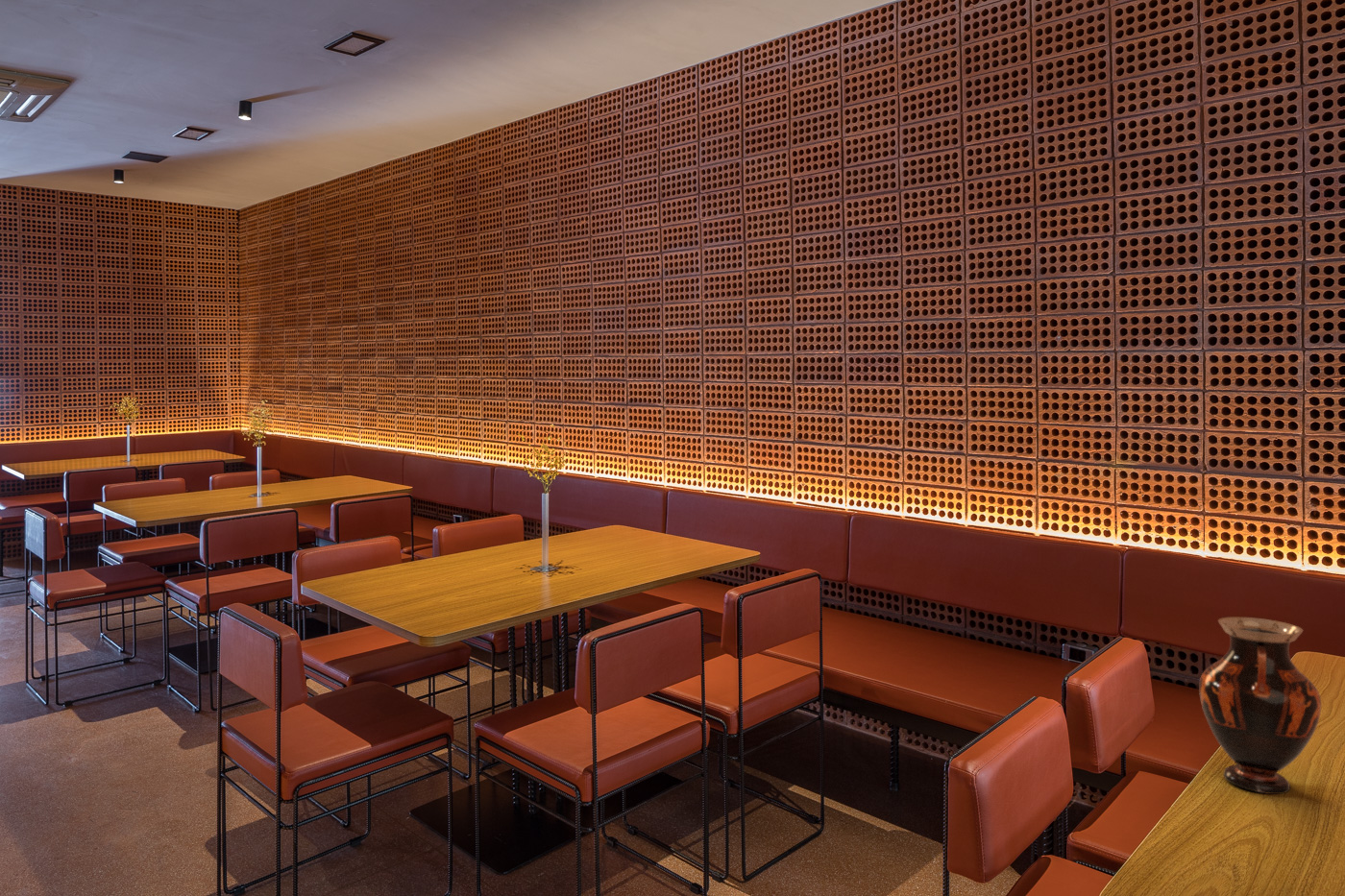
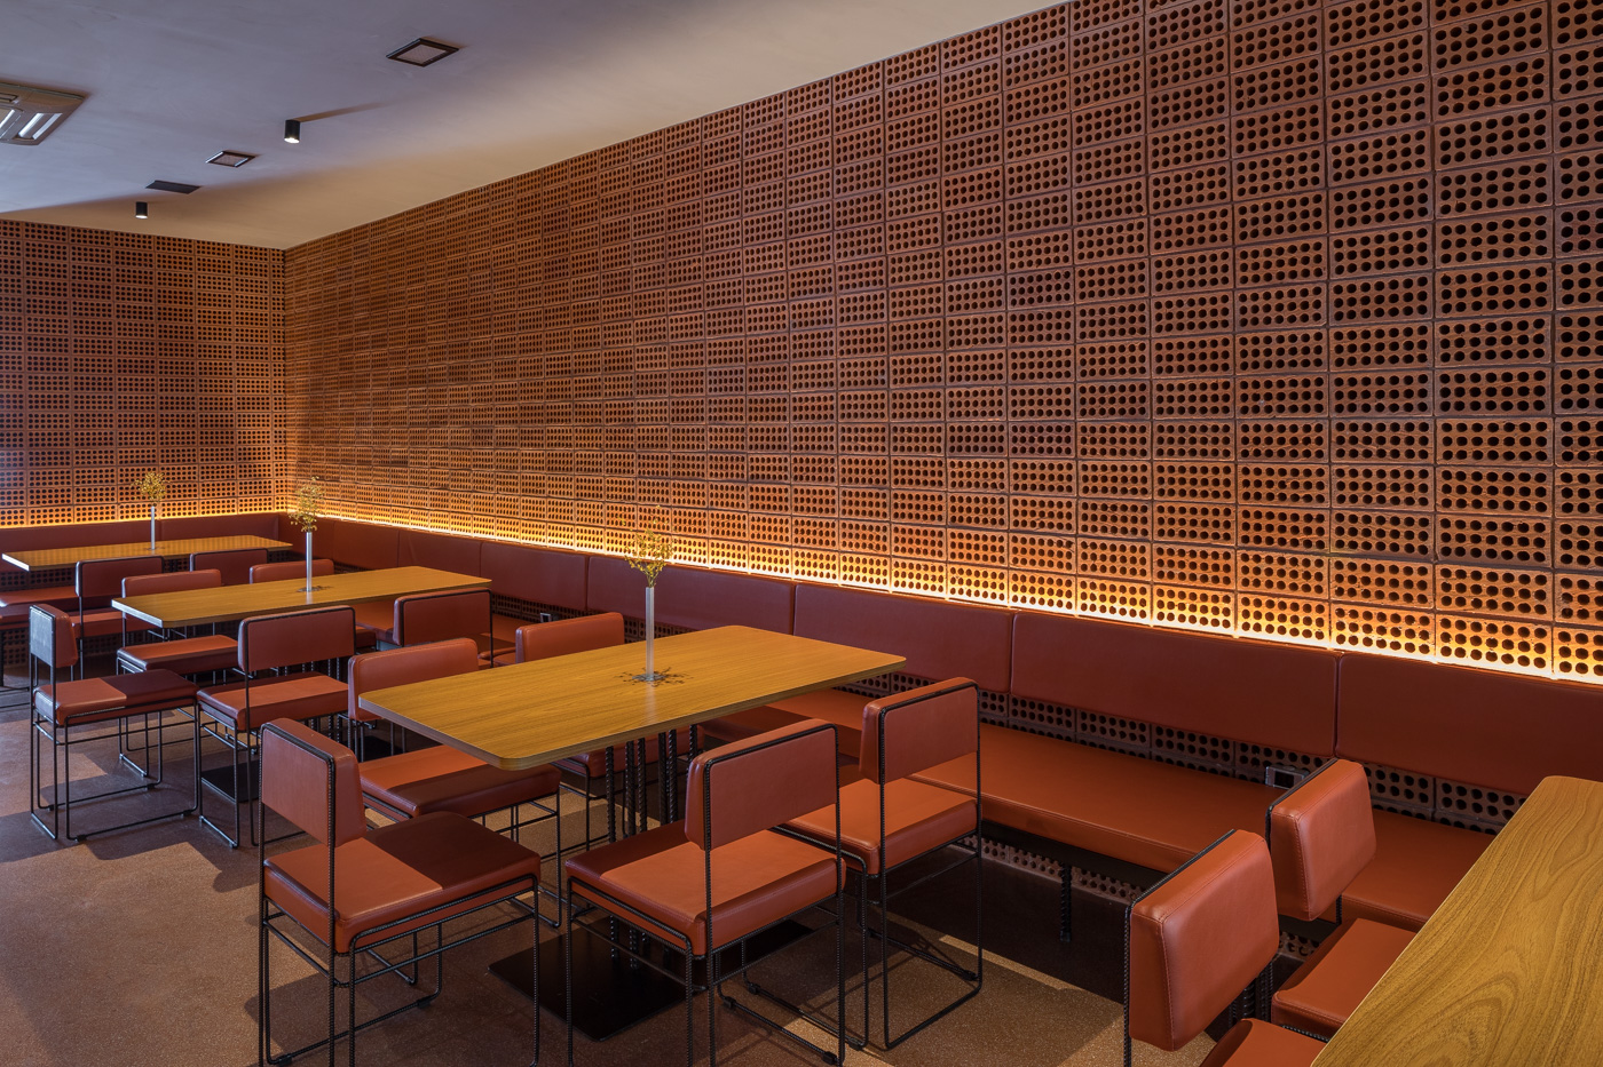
- vase [1198,617,1322,795]
